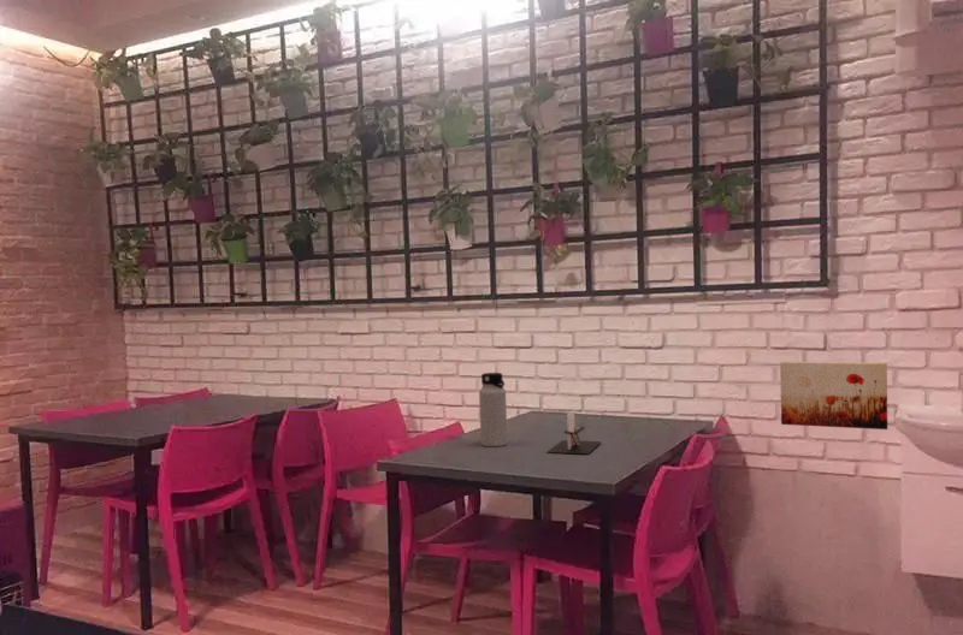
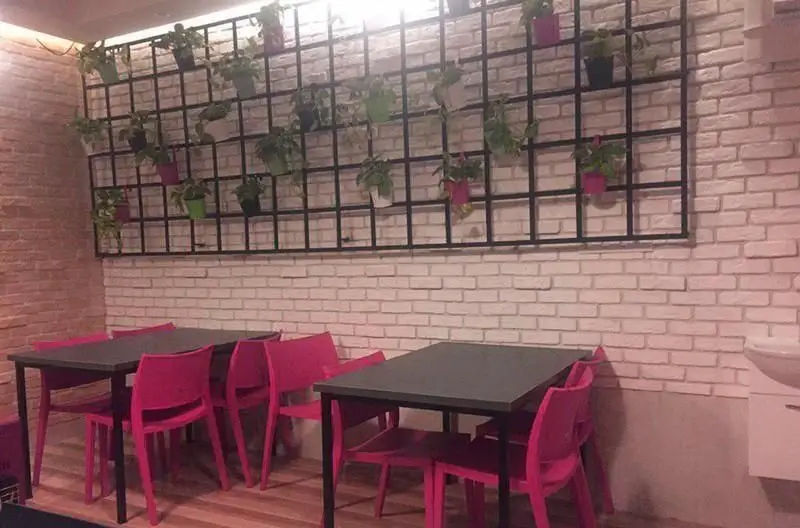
- wall art [779,361,888,431]
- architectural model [547,409,602,455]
- water bottle [478,372,508,447]
